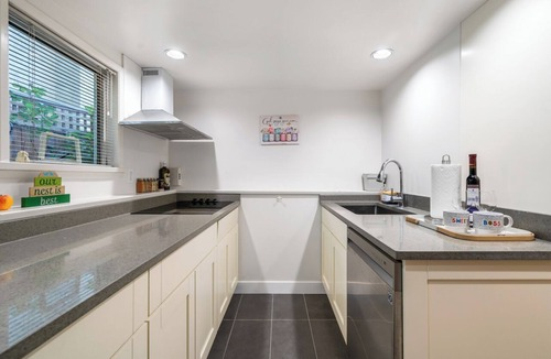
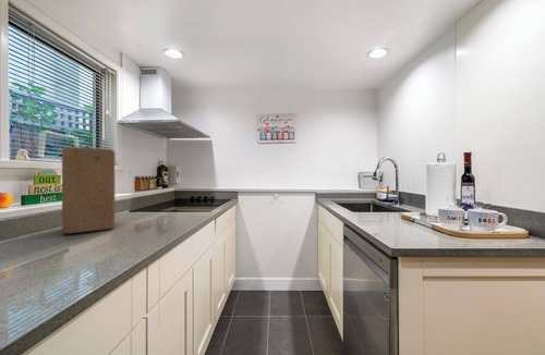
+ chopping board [61,145,117,235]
